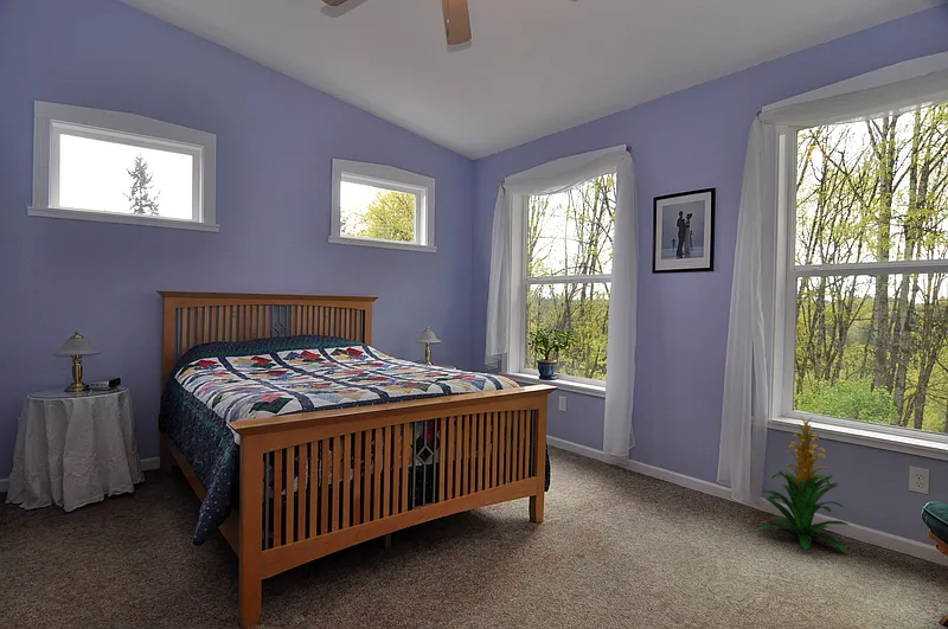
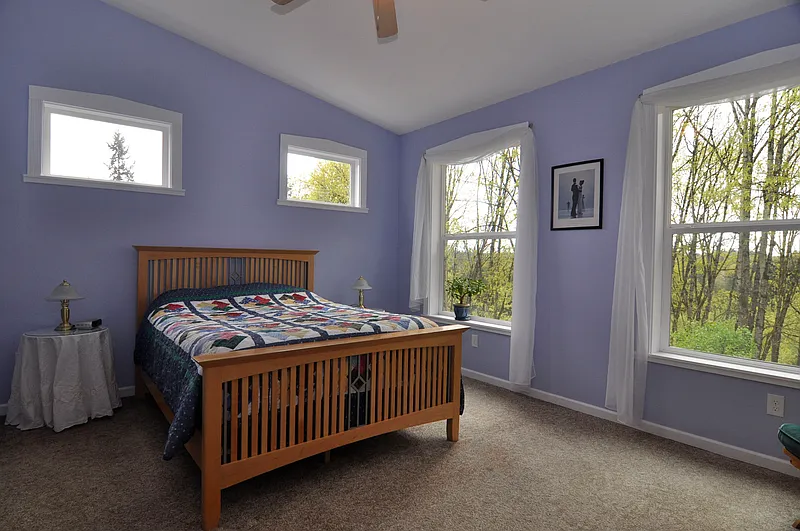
- indoor plant [756,415,850,553]
